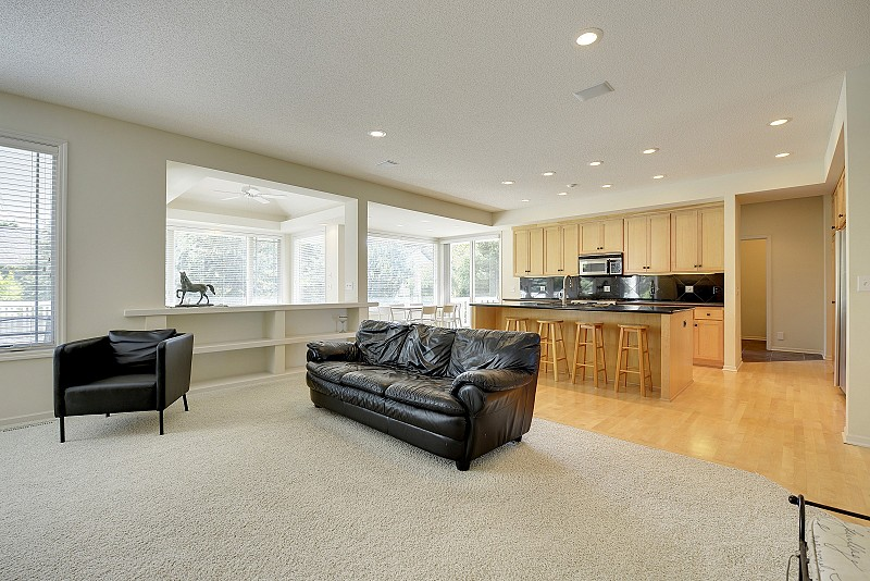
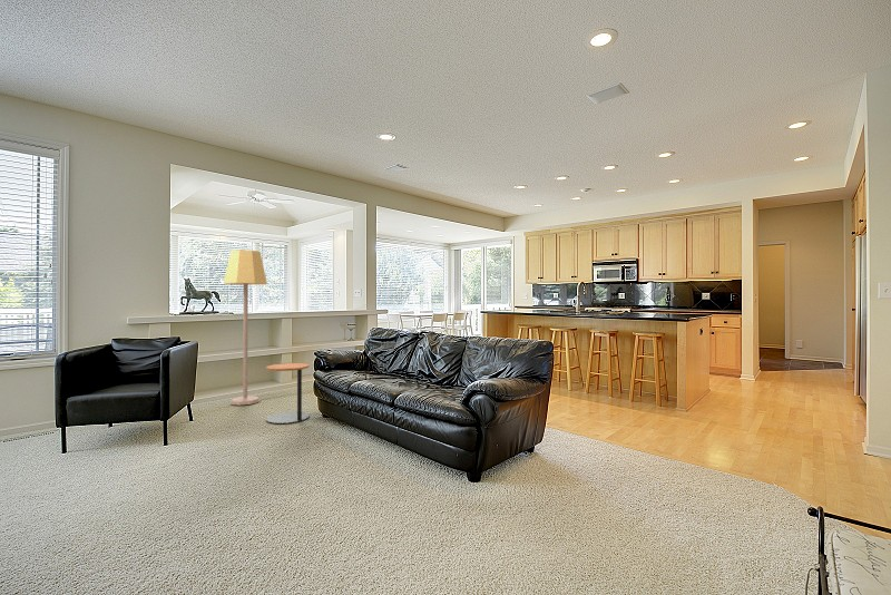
+ side table [265,362,310,425]
+ lamp [223,248,268,407]
